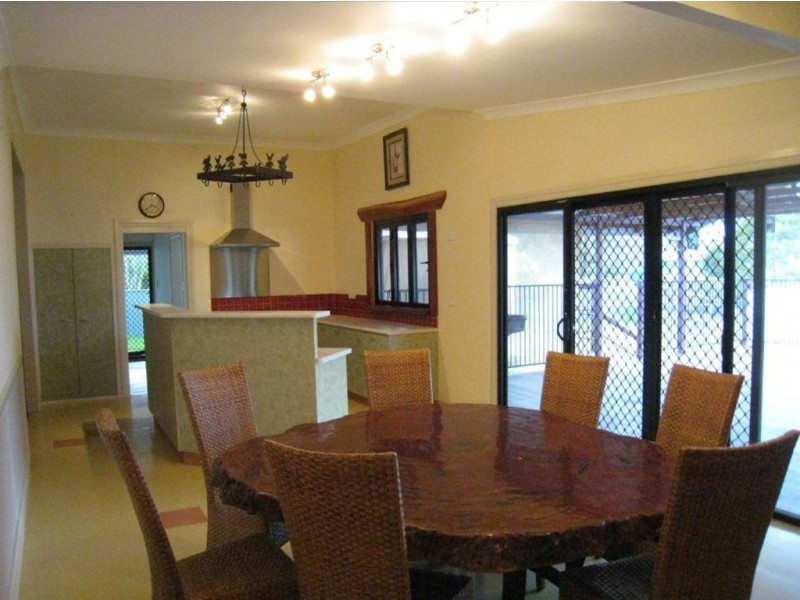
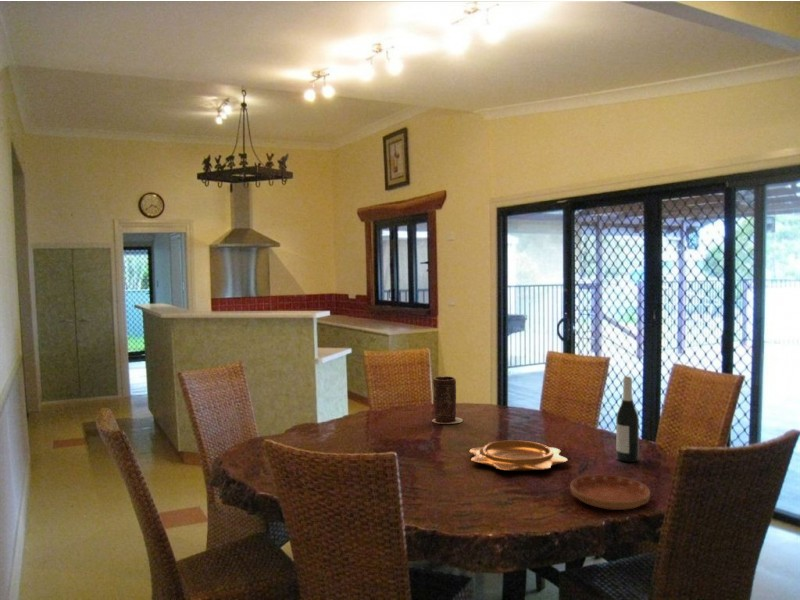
+ decorative bowl [468,439,569,472]
+ wine bottle [615,375,640,463]
+ vase [431,375,464,425]
+ saucer [569,474,651,511]
